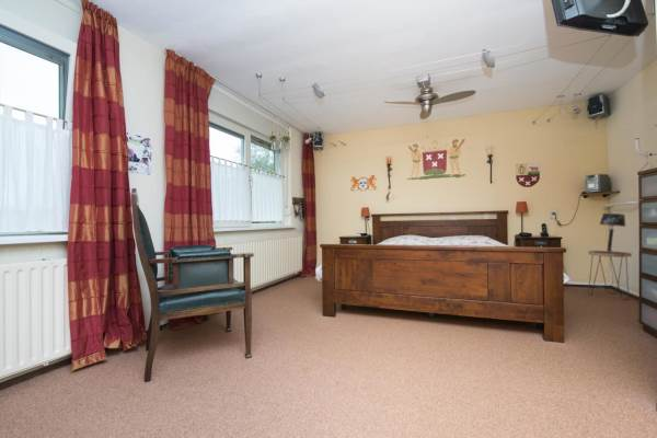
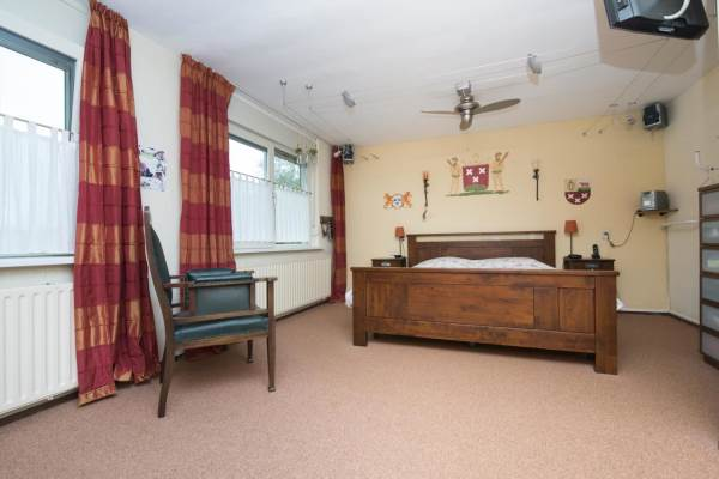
- table lamp [599,212,627,253]
- side table [587,250,633,301]
